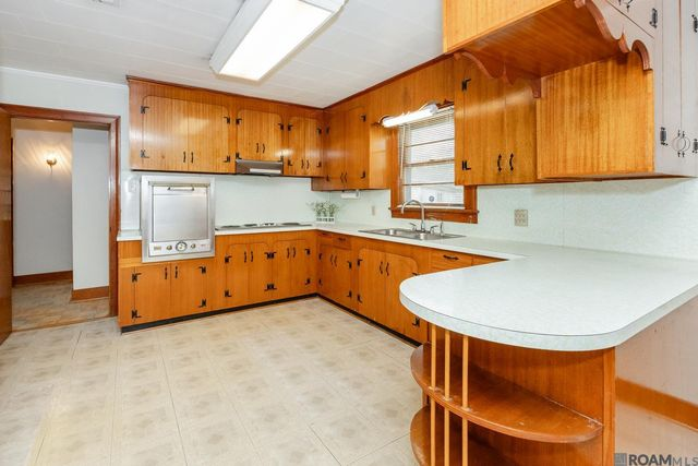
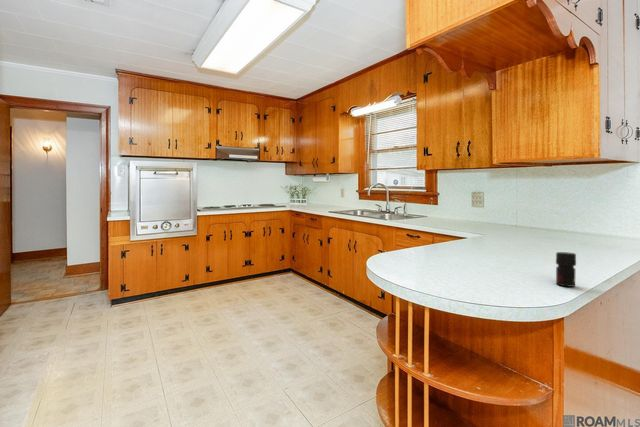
+ jar [555,251,577,288]
